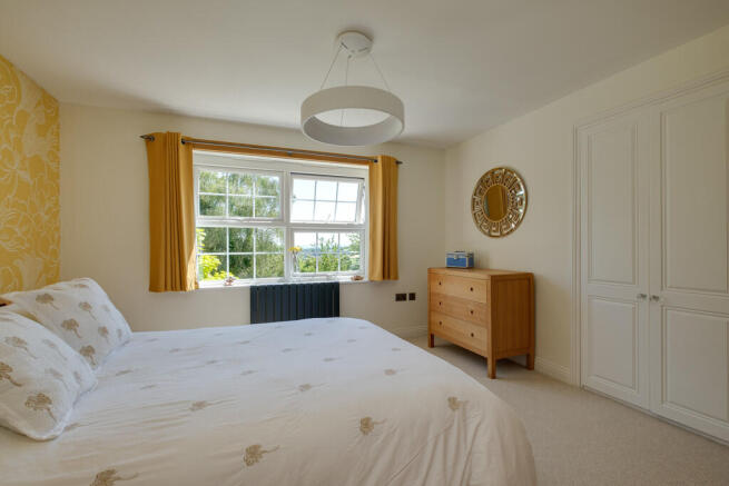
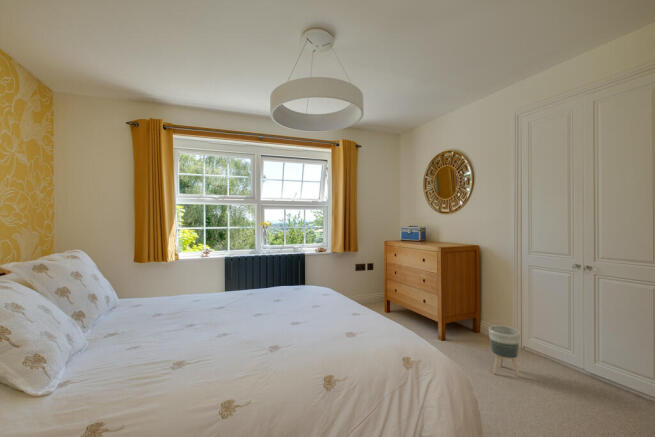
+ planter [488,324,522,378]
